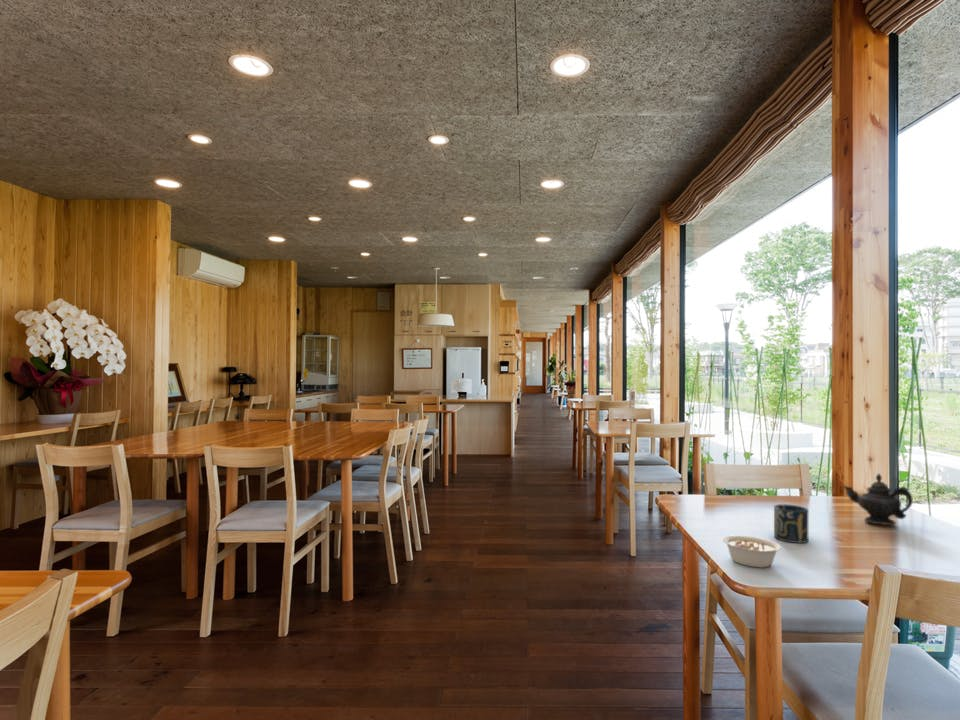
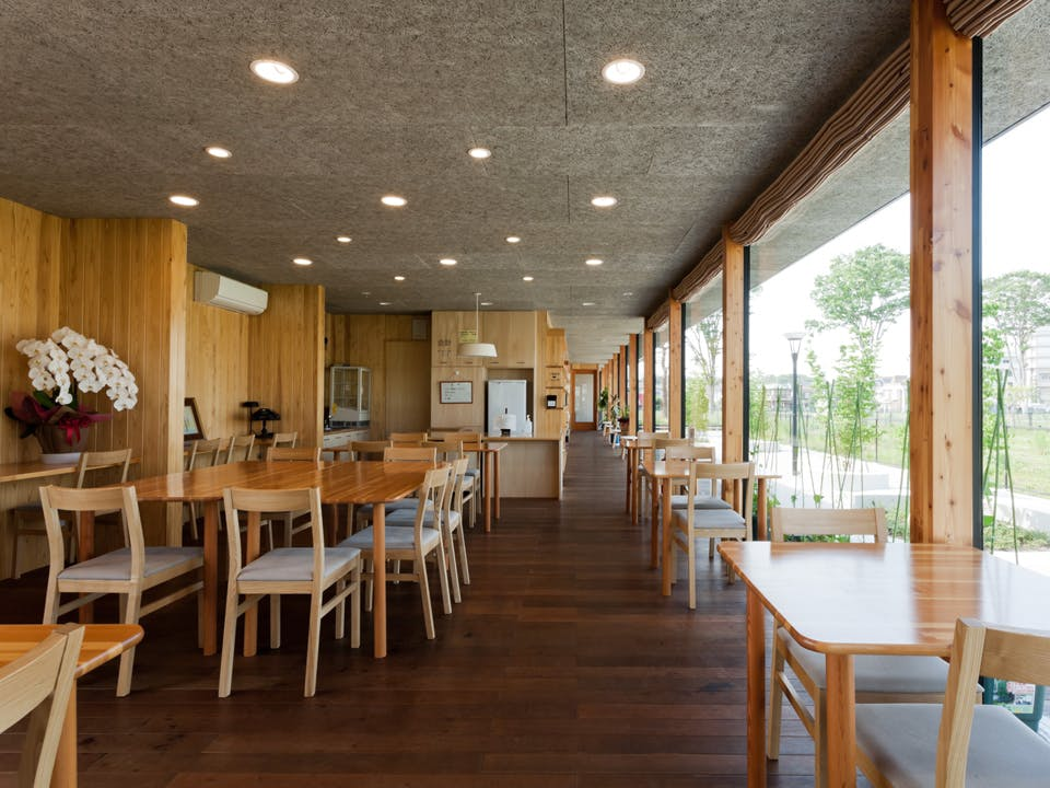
- cup [773,503,809,544]
- teapot [842,472,914,526]
- legume [722,535,782,568]
